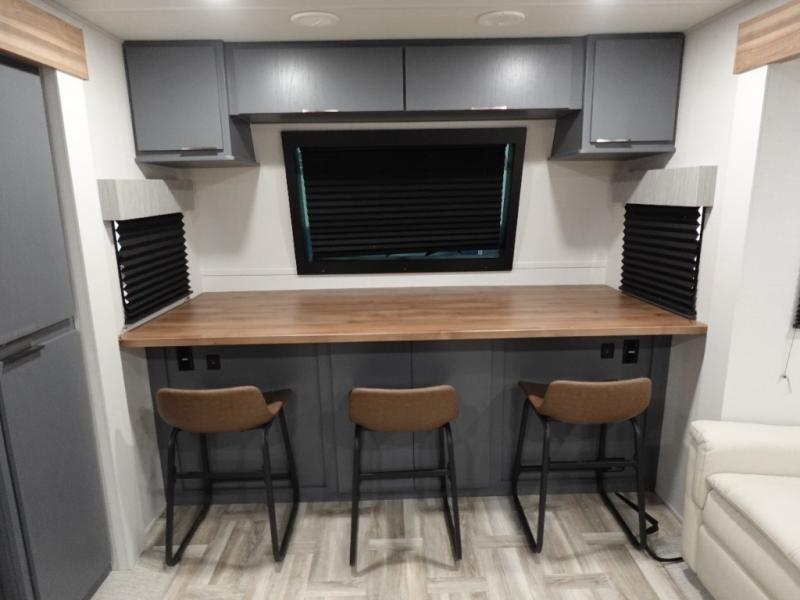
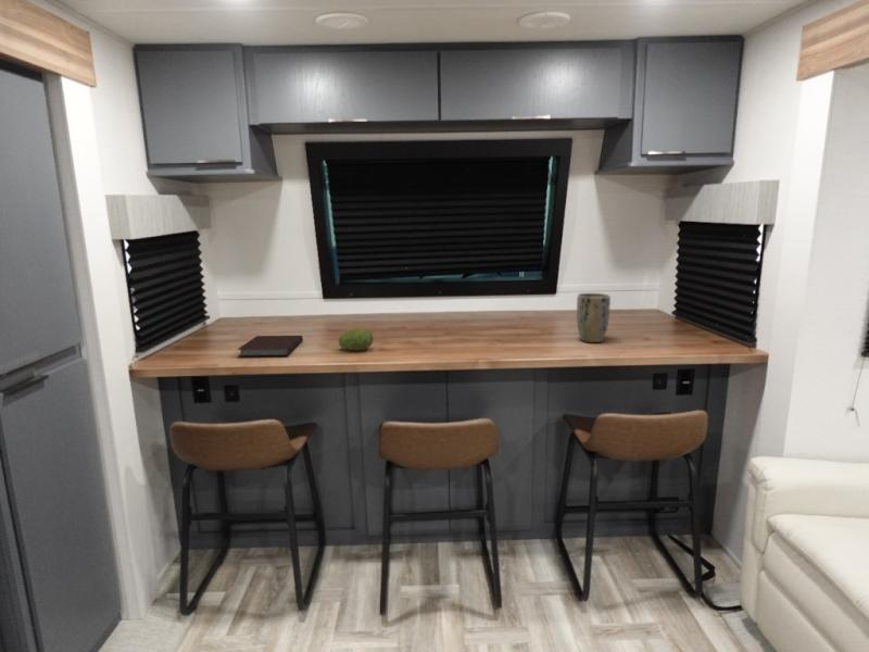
+ notebook [236,335,304,358]
+ fruit [337,327,375,351]
+ plant pot [576,292,612,343]
